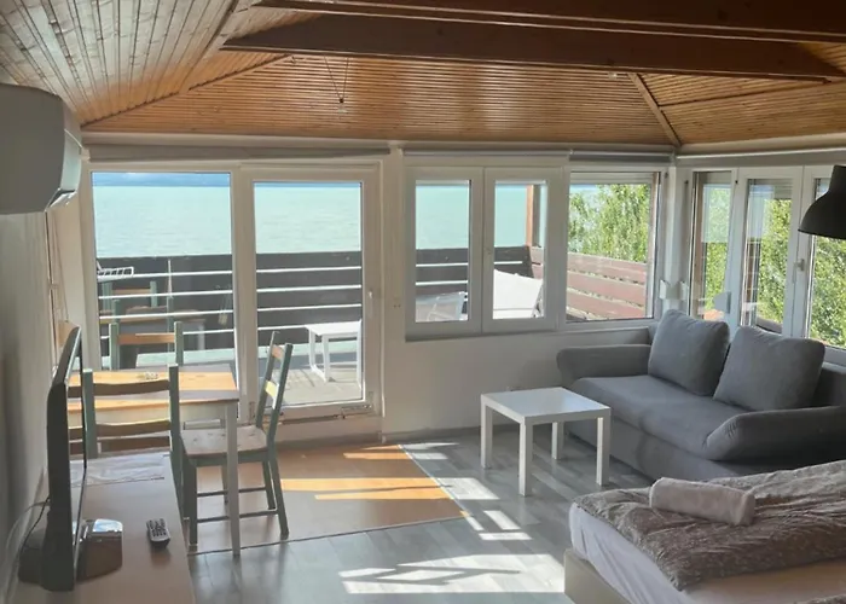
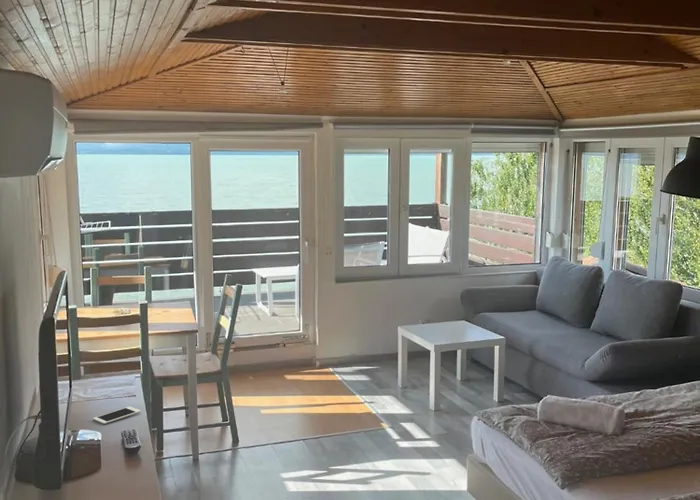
+ cell phone [92,406,142,425]
